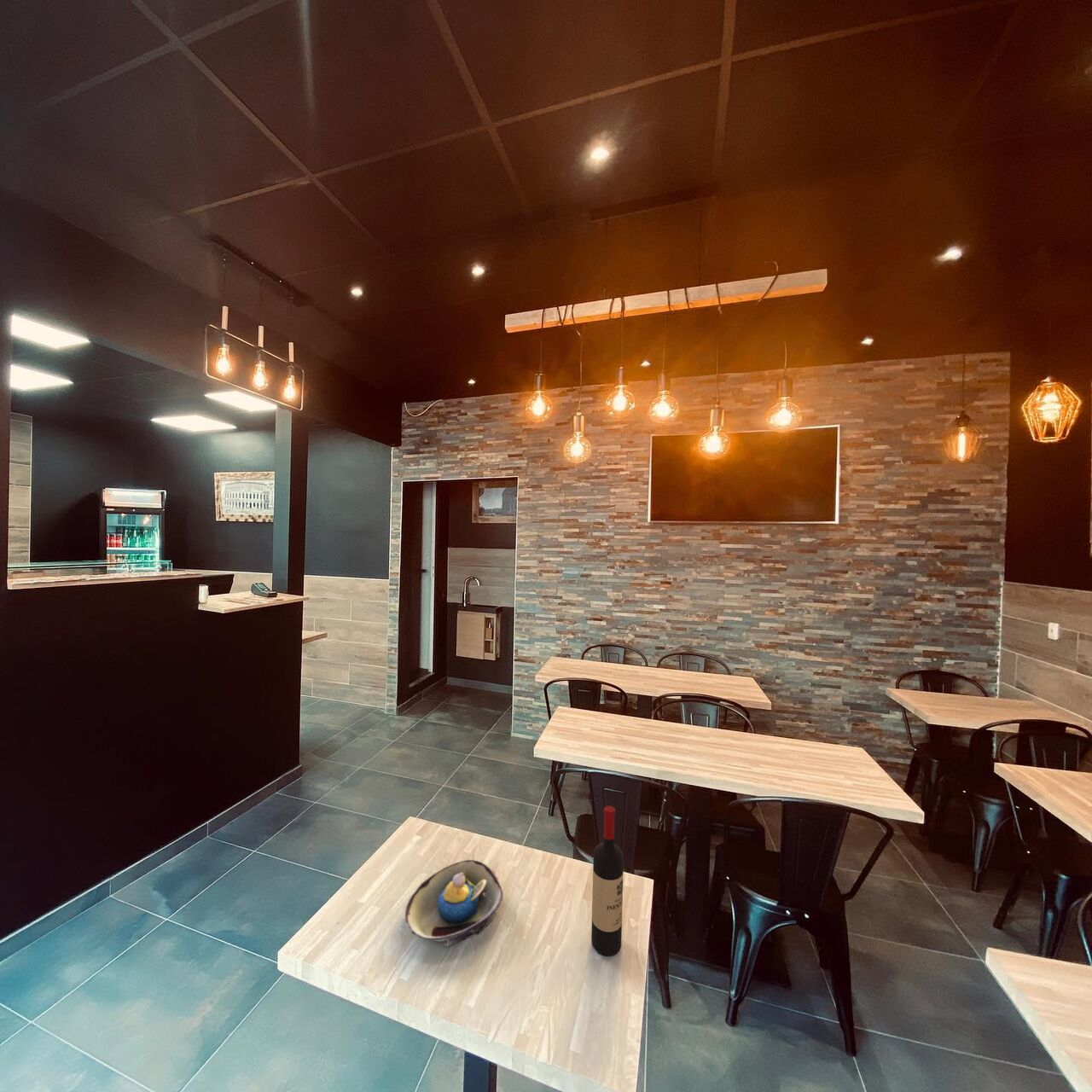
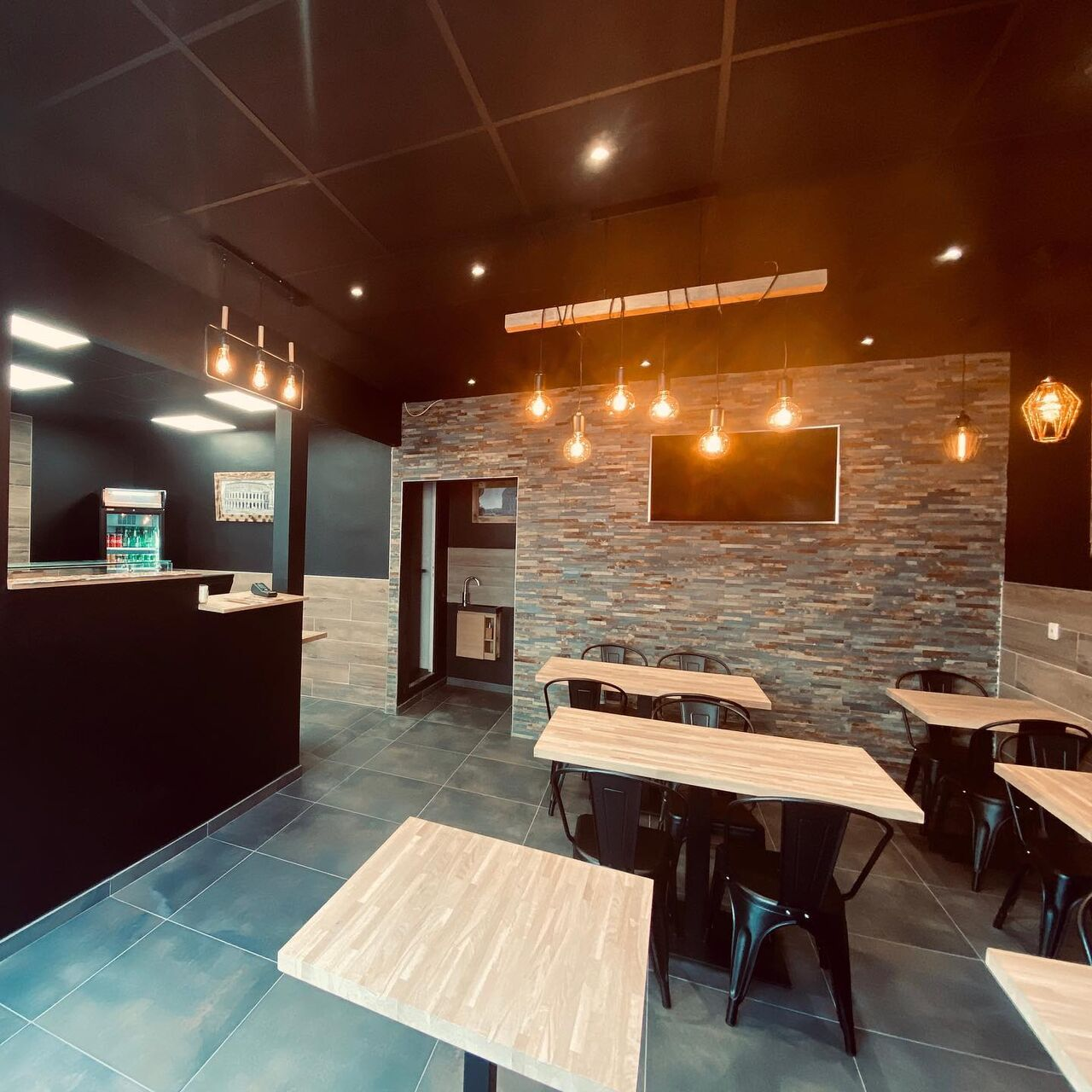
- decorative bowl [404,859,504,949]
- wine bottle [590,805,624,957]
